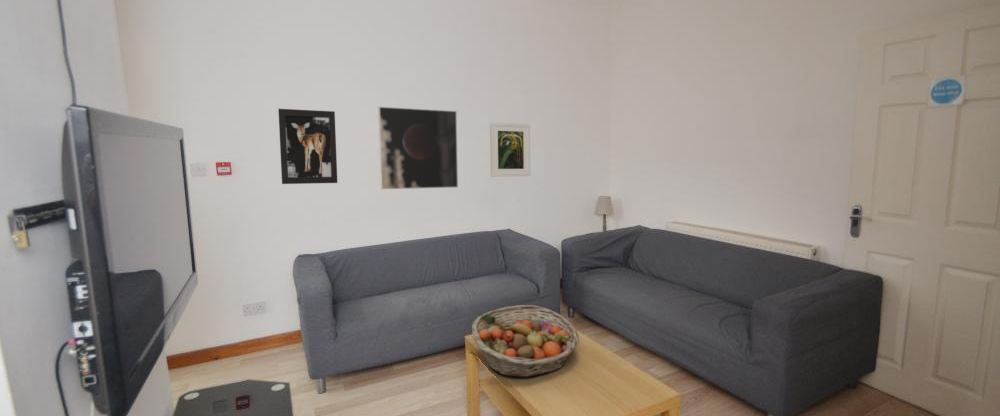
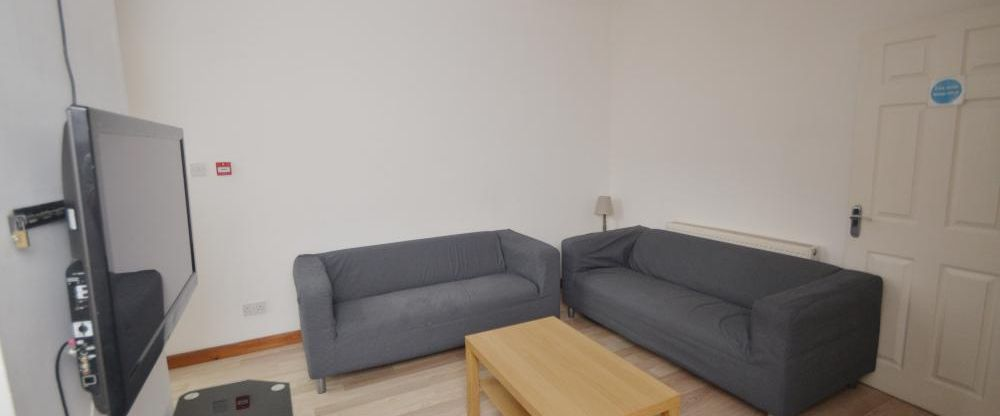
- wall art [277,108,338,185]
- fruit basket [471,304,580,378]
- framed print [377,106,459,190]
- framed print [489,122,531,178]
